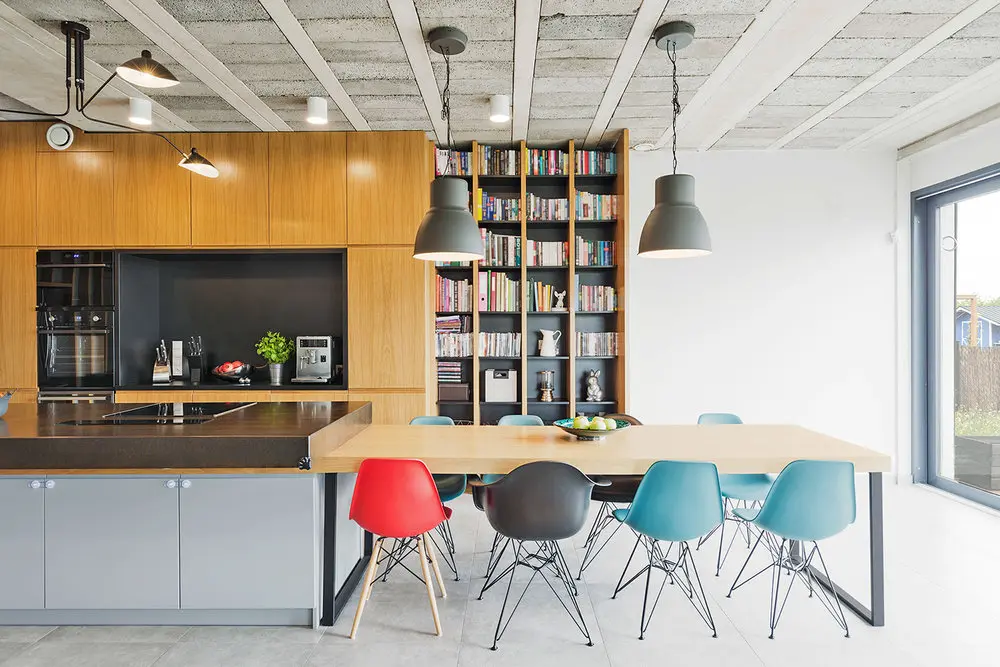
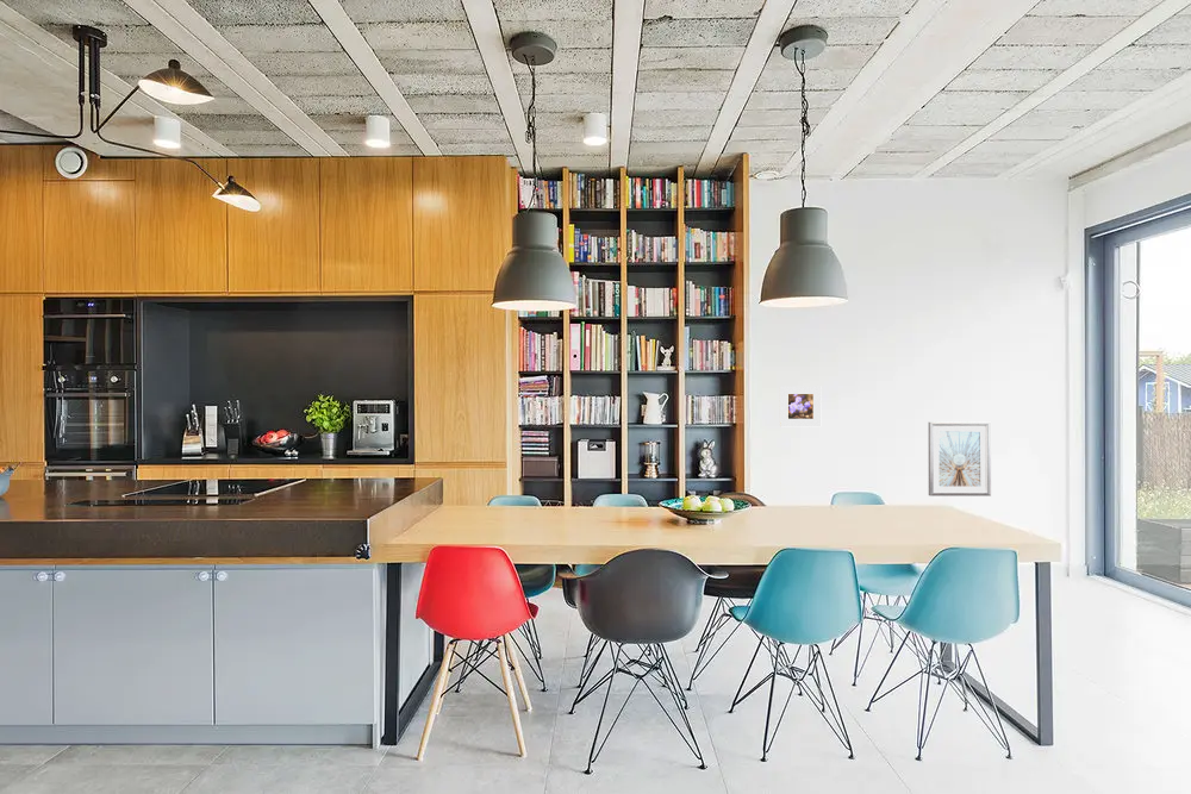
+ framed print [779,385,822,427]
+ picture frame [928,421,992,498]
